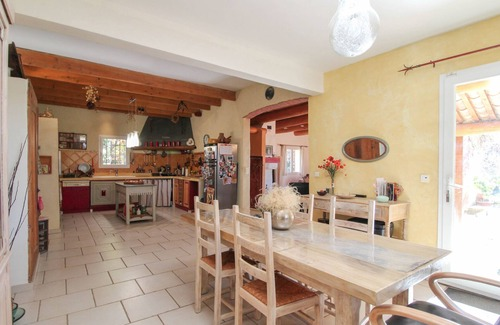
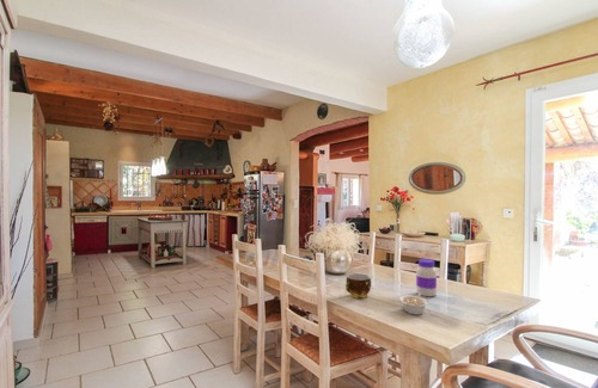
+ jar [415,258,438,297]
+ legume [398,292,429,316]
+ cup [344,272,372,300]
